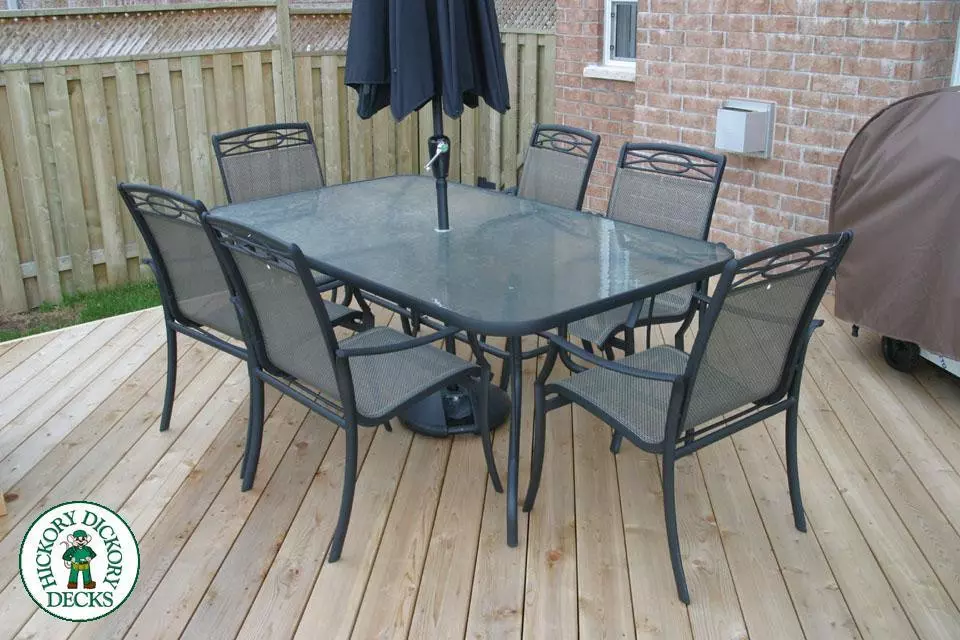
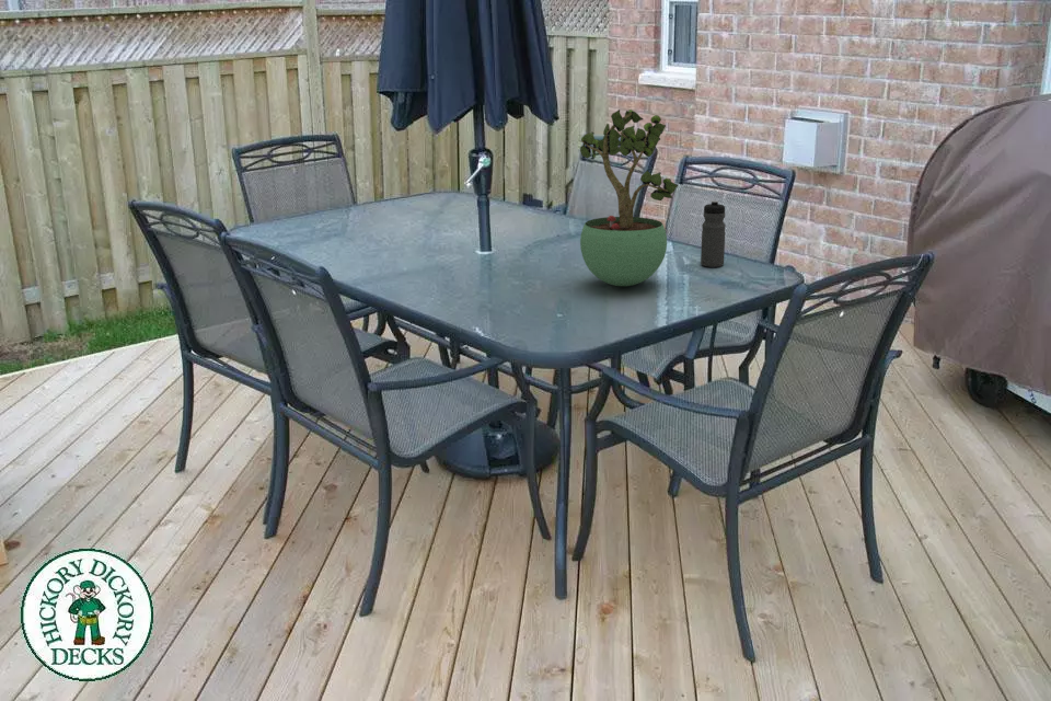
+ potted plant [579,108,679,287]
+ water bottle [700,199,727,268]
